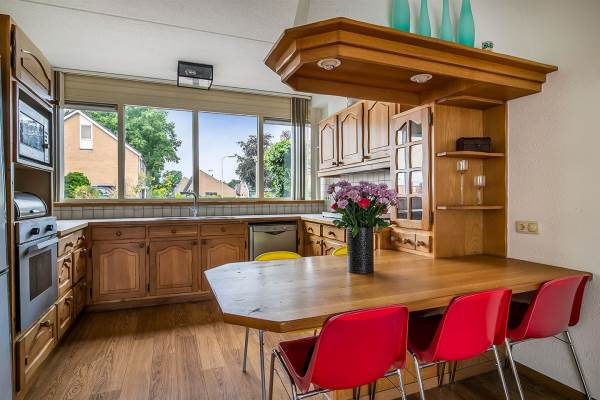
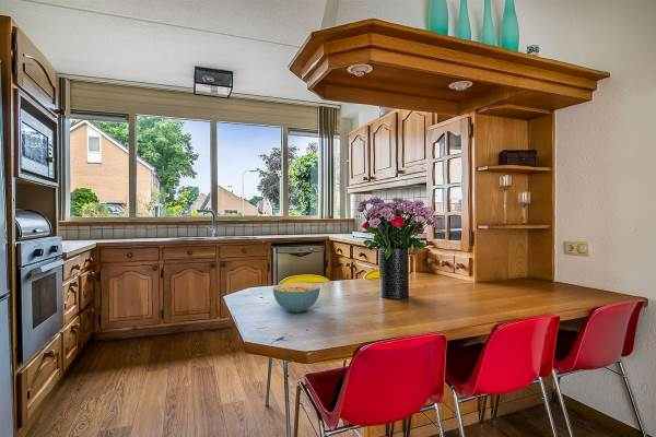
+ cereal bowl [272,282,321,314]
